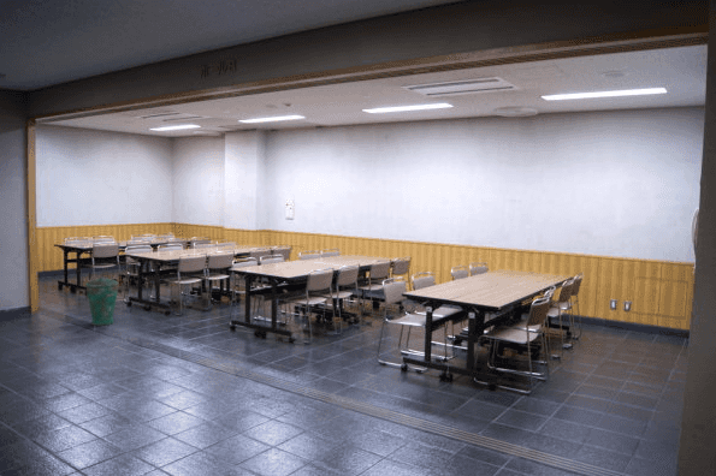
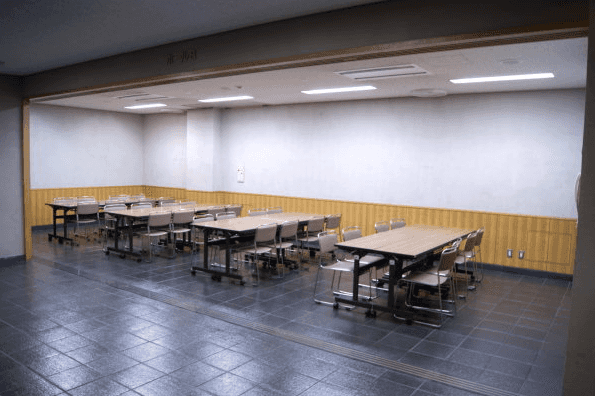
- trash can [84,275,120,327]
